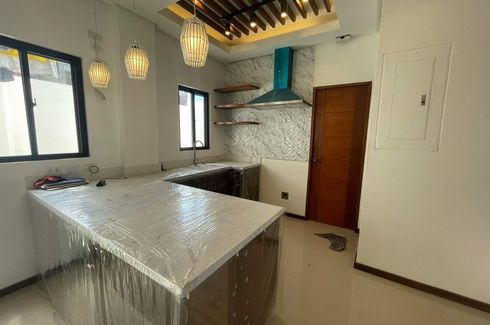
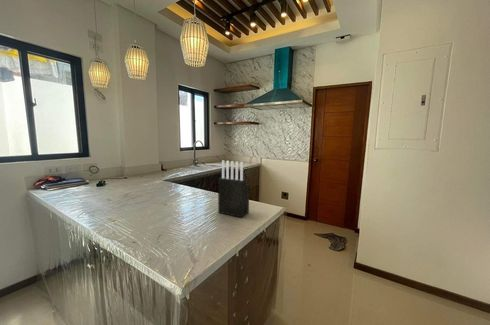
+ knife block [217,159,250,219]
